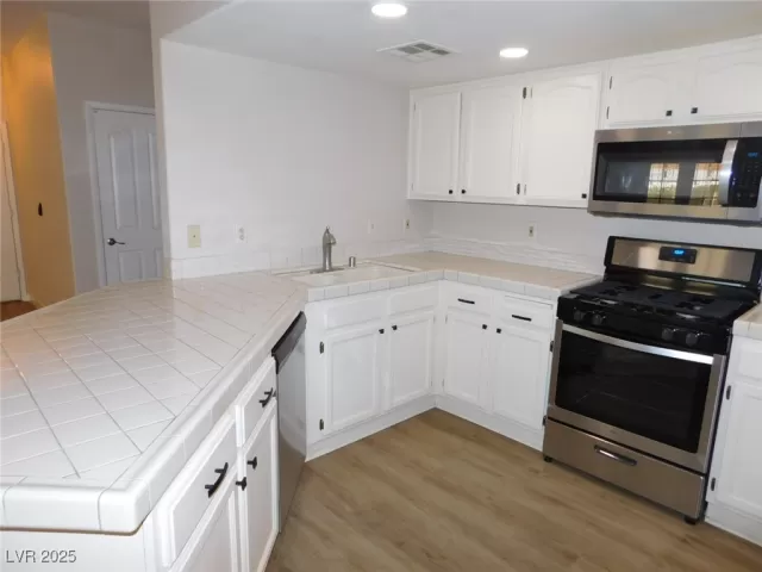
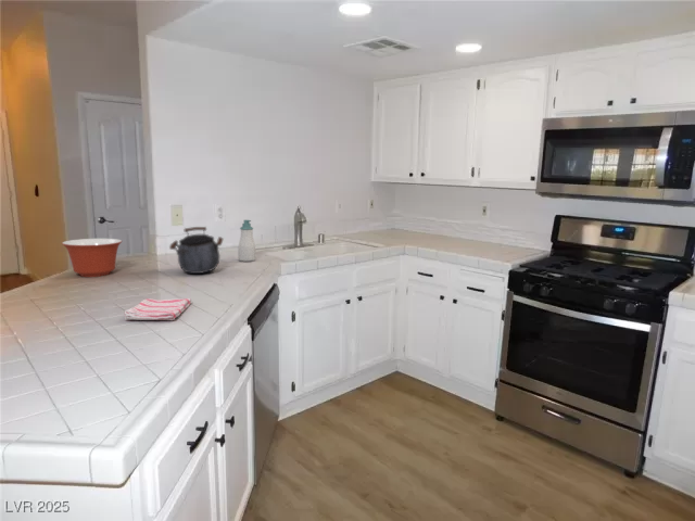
+ dish towel [123,297,192,321]
+ kettle [168,226,225,275]
+ soap bottle [237,219,256,263]
+ mixing bowl [61,238,123,278]
